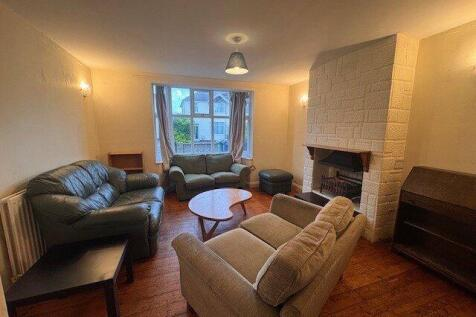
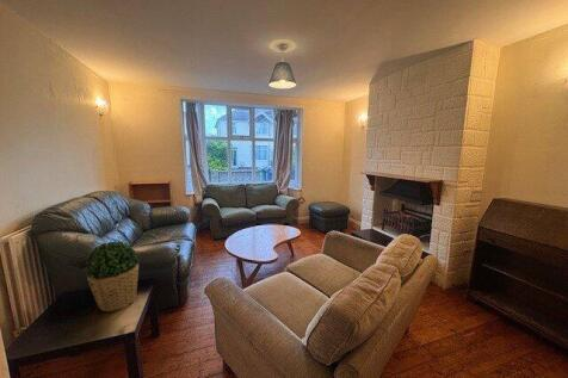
+ potted plant [84,240,140,314]
